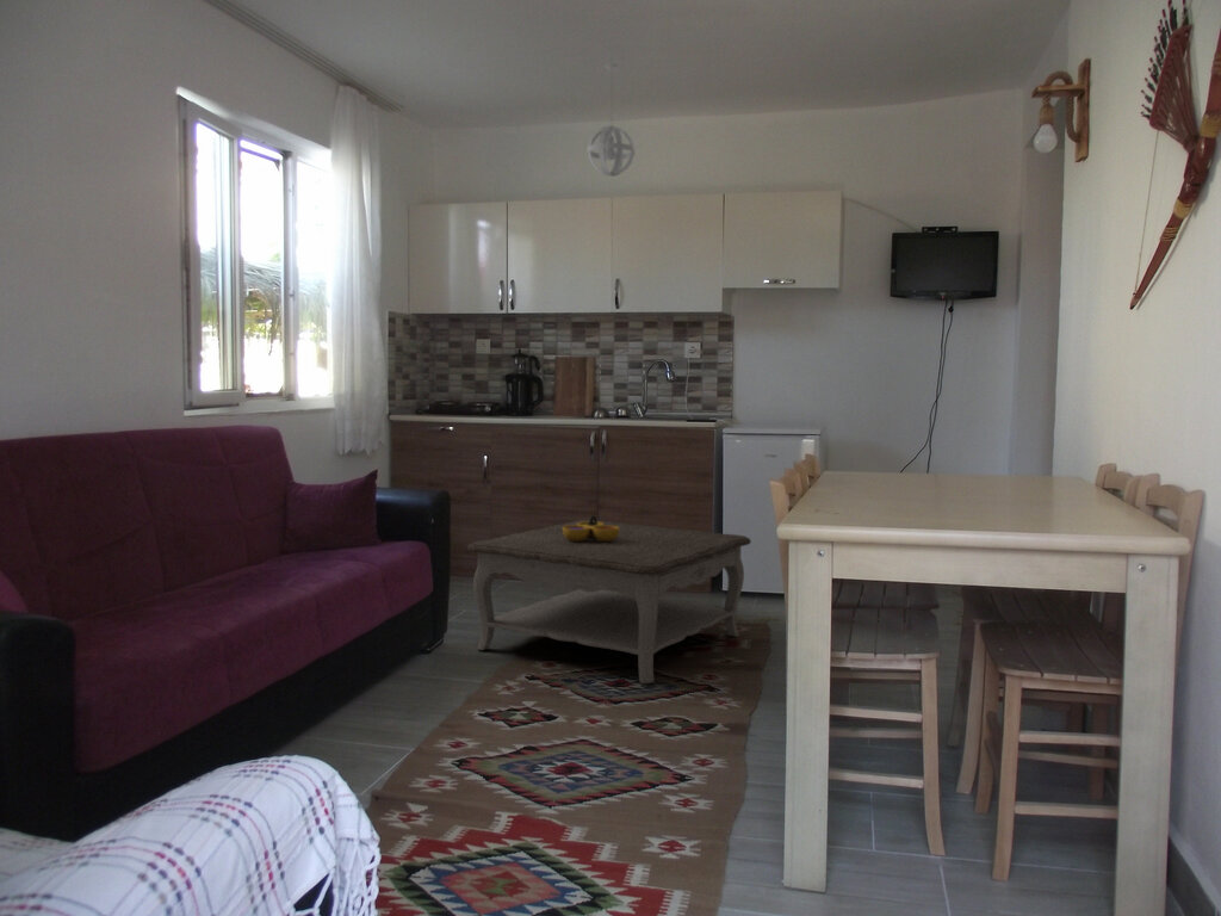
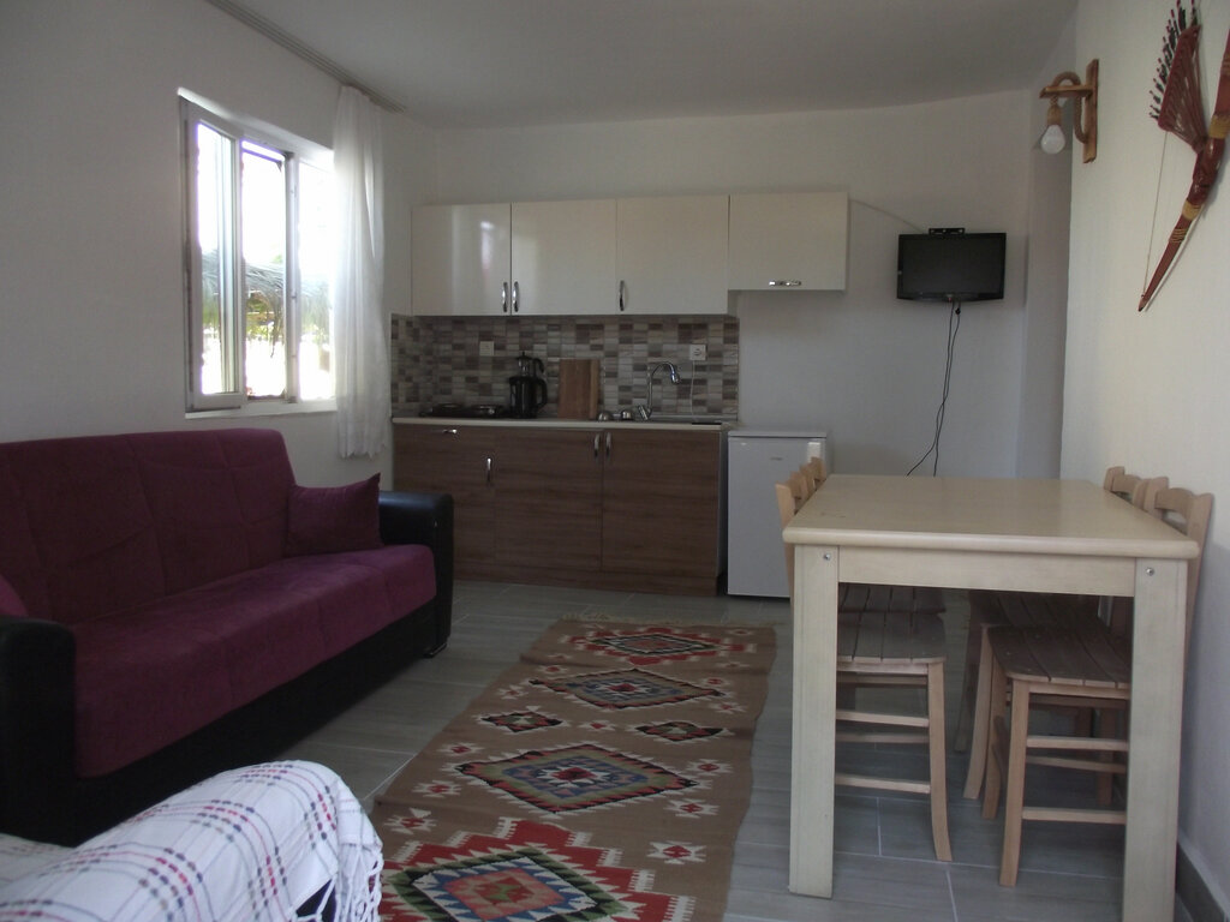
- pendant light [587,62,636,178]
- decorative bowl [563,514,619,541]
- coffee table [466,519,752,685]
